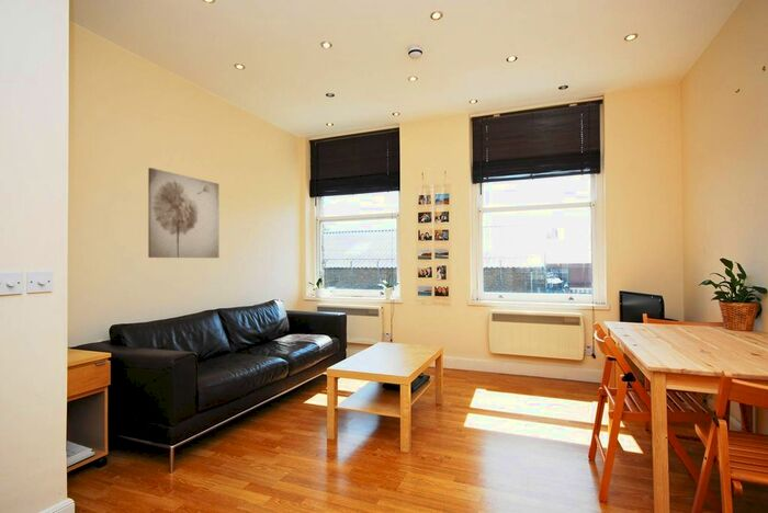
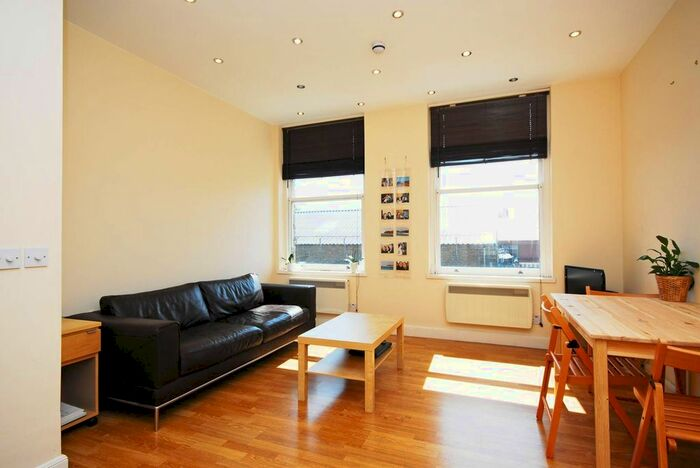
- wall art [147,167,219,259]
